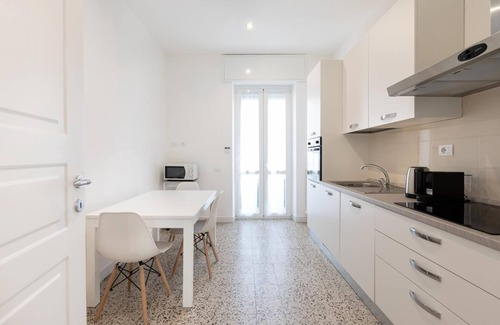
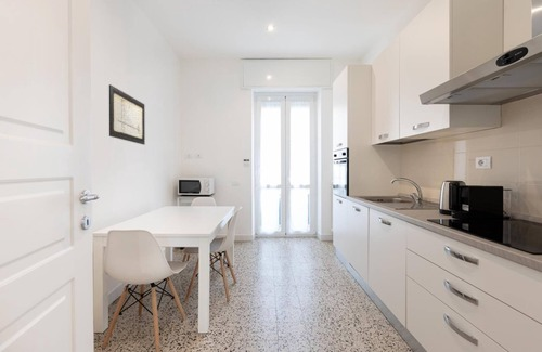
+ wall art [108,83,146,145]
